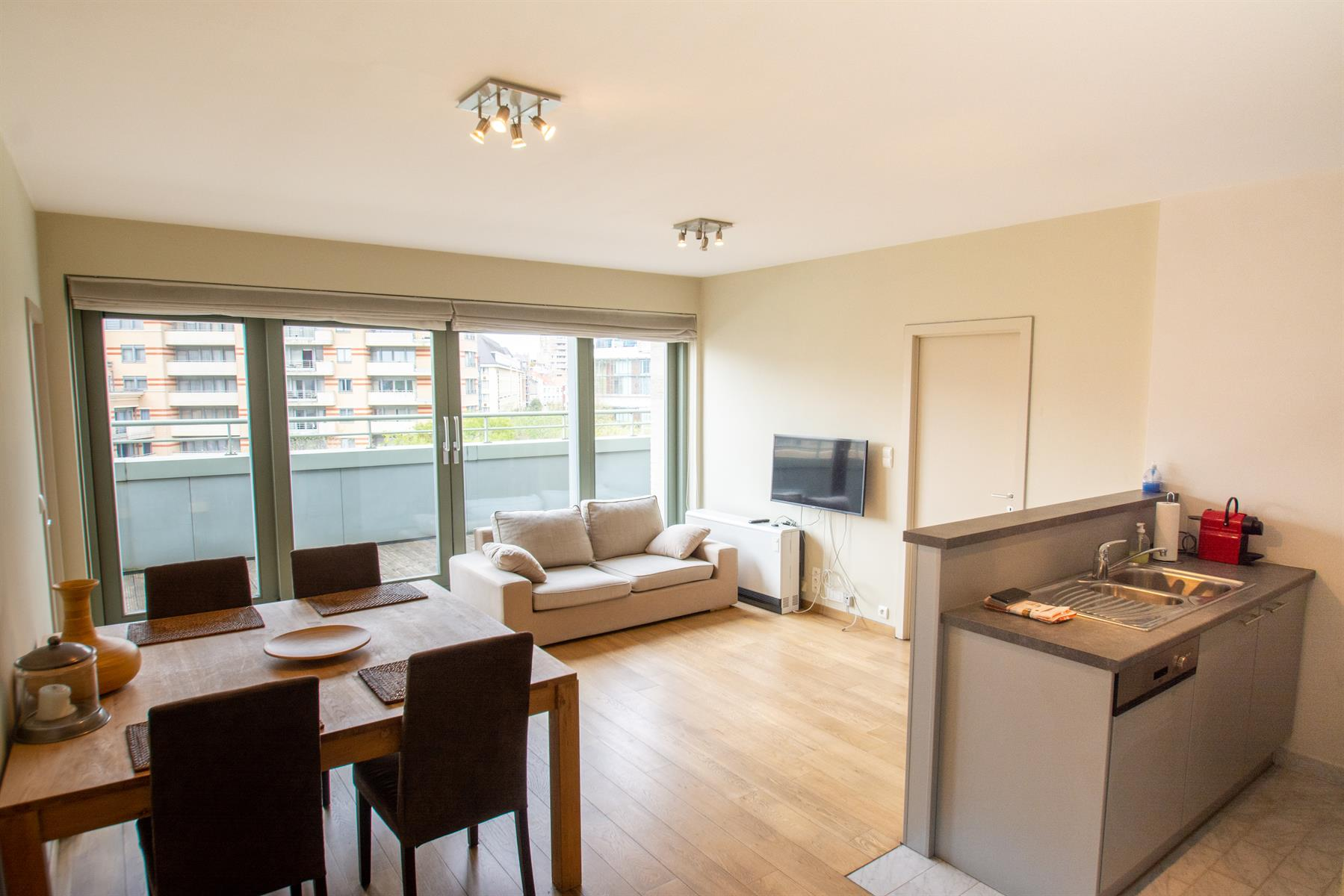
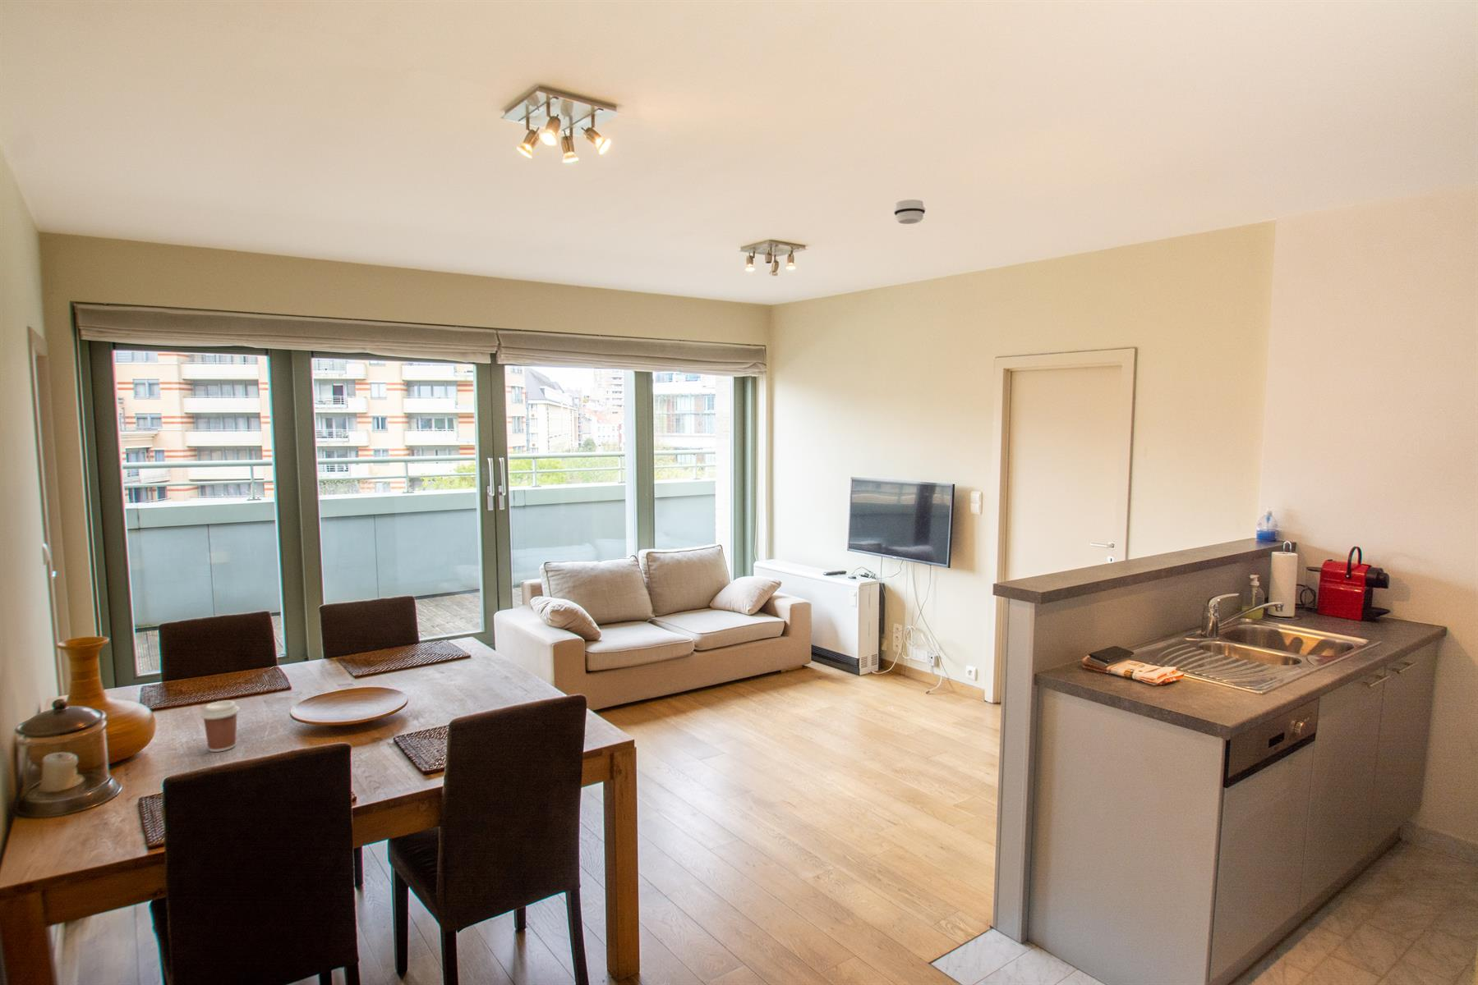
+ smoke detector [893,199,926,225]
+ coffee cup [200,699,241,753]
